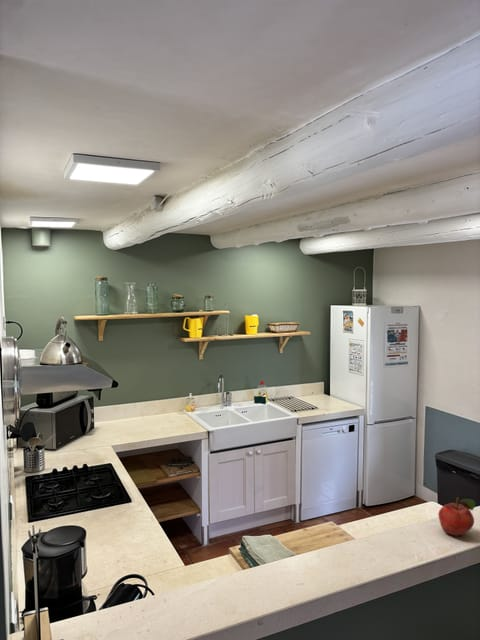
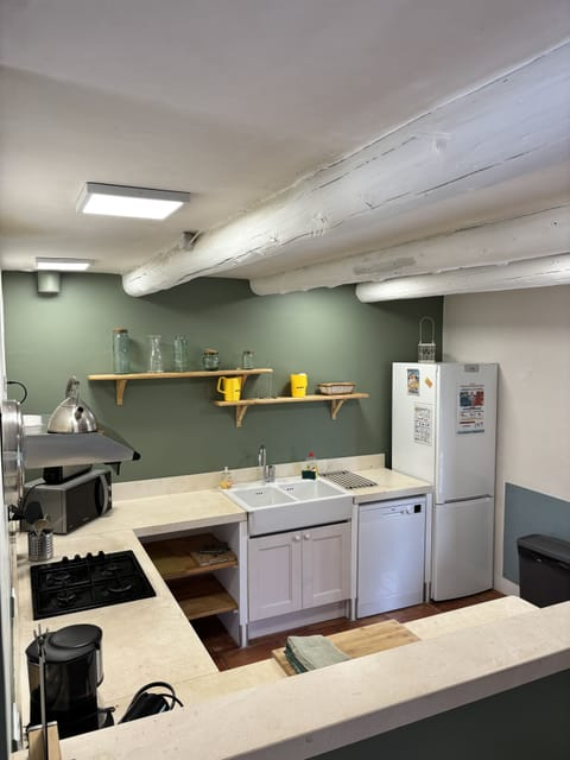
- fruit [437,497,476,537]
